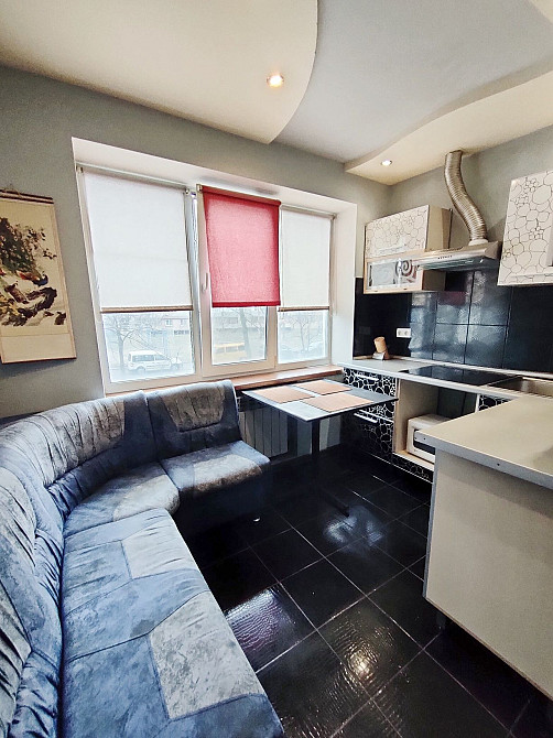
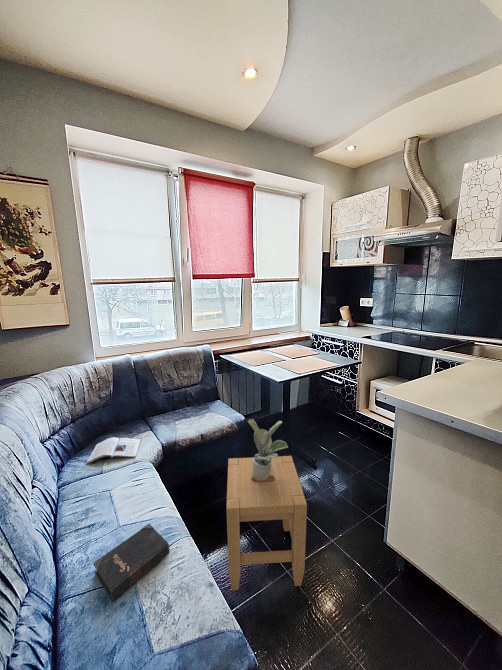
+ hardback book [92,523,171,602]
+ magazine [86,436,141,465]
+ potted plant [247,418,289,481]
+ stool [225,455,308,591]
